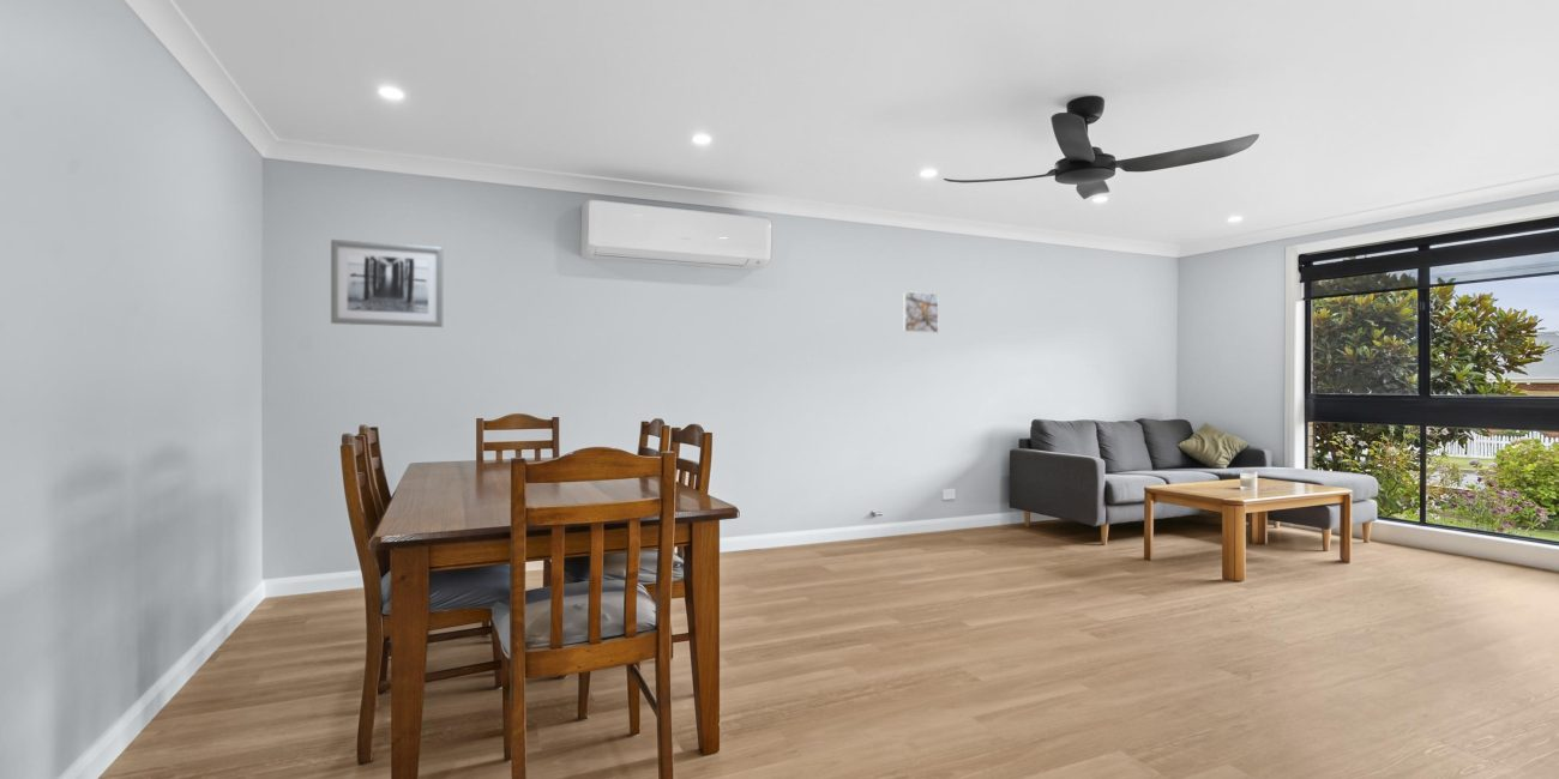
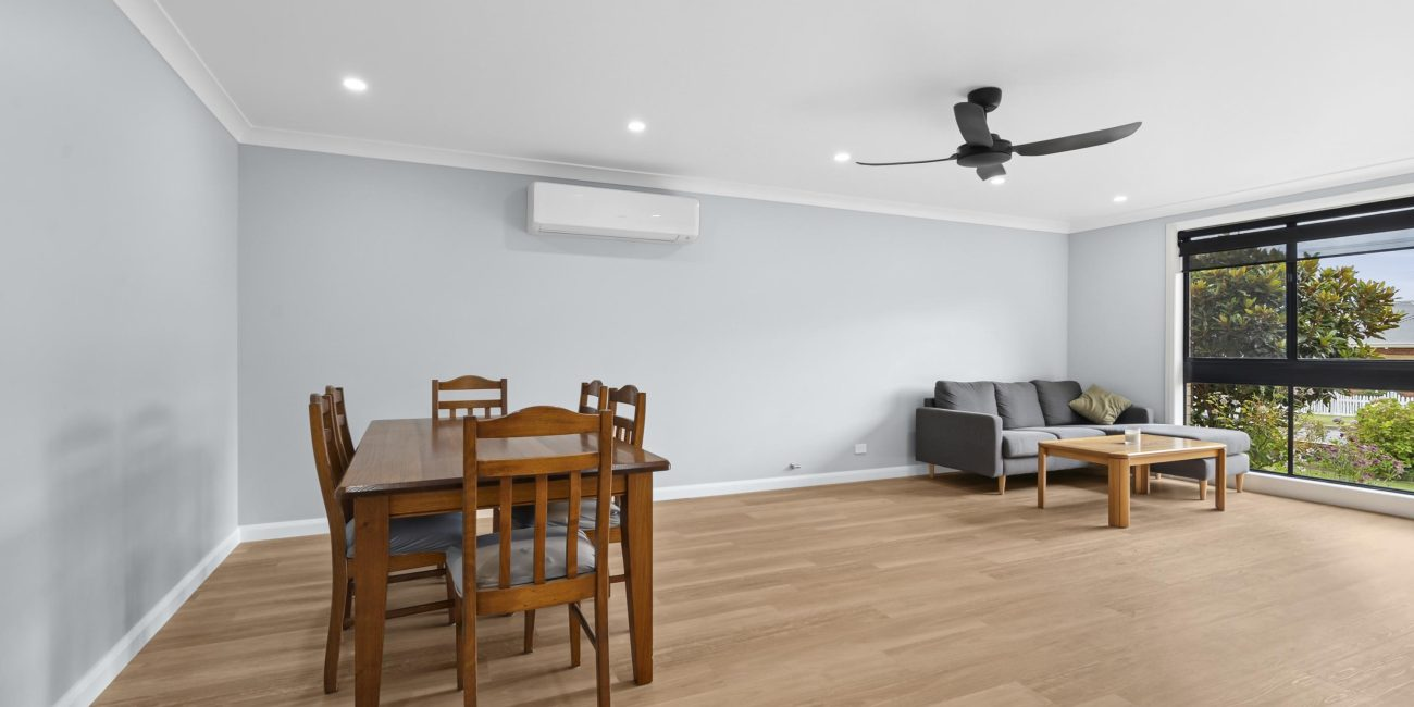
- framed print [902,290,939,334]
- wall art [330,238,444,328]
